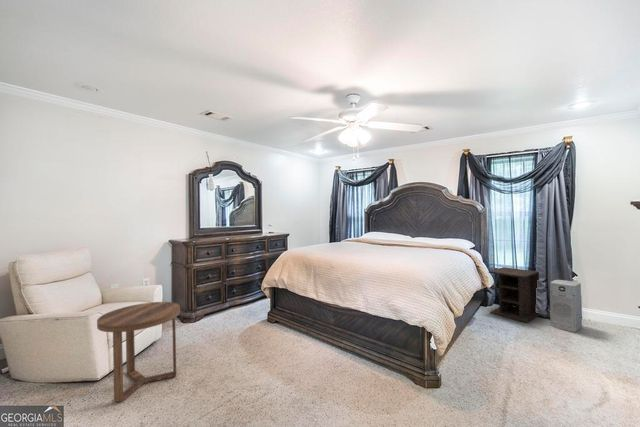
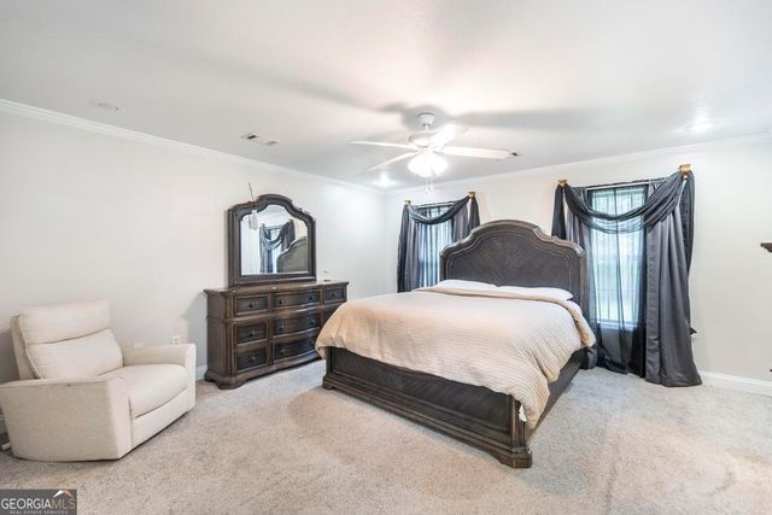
- side table [96,301,181,403]
- air purifier [549,279,583,333]
- nightstand [488,266,541,324]
